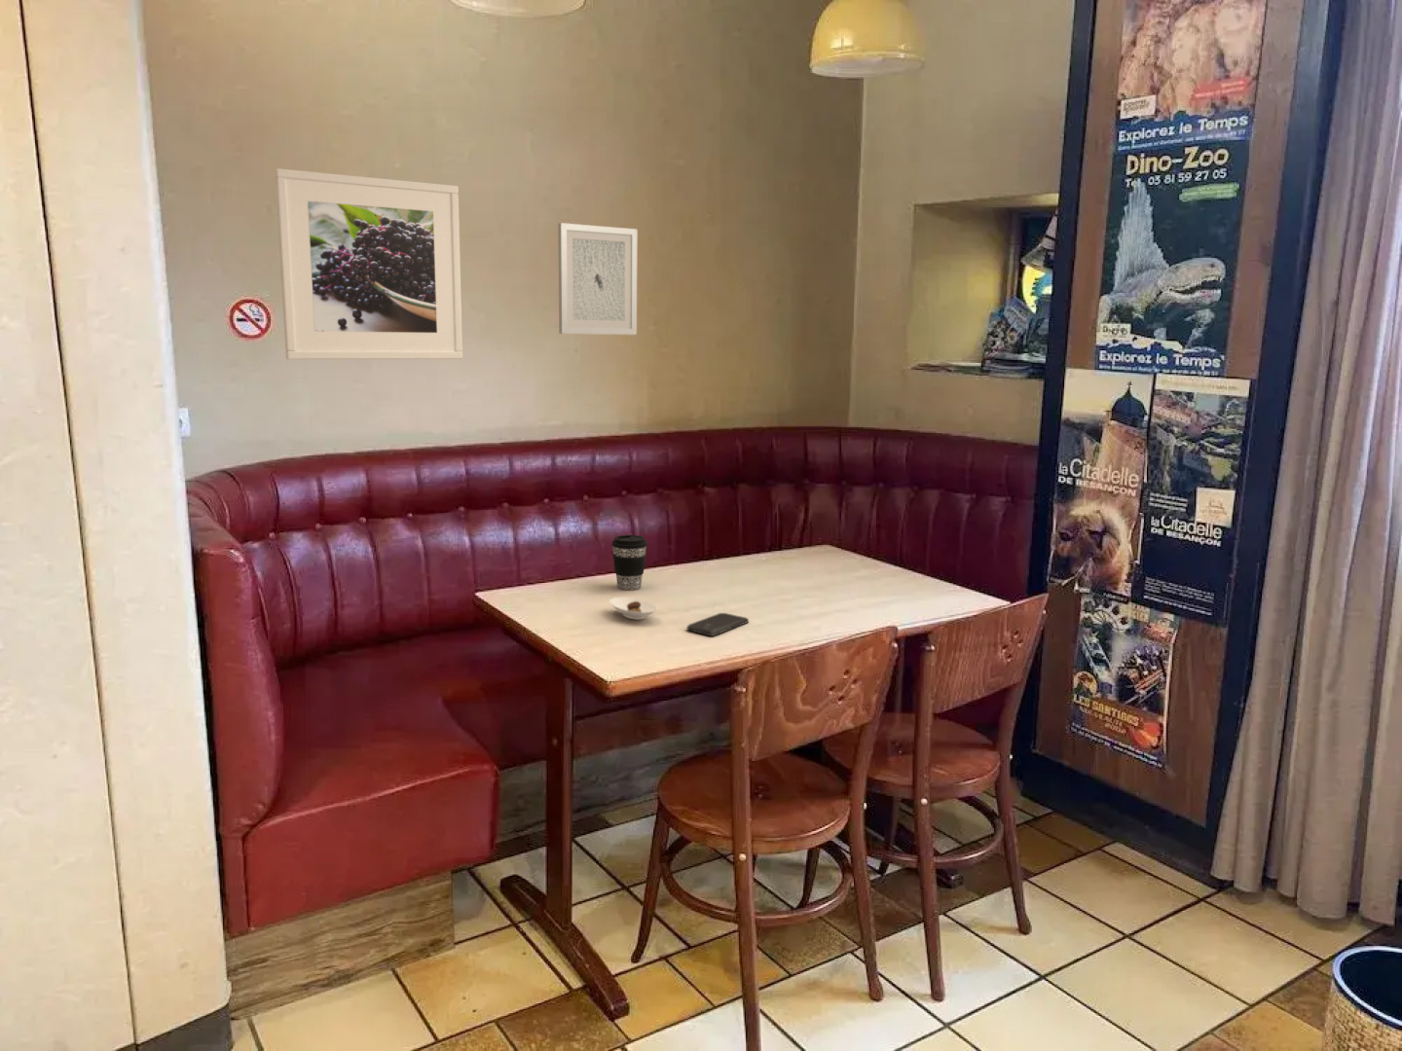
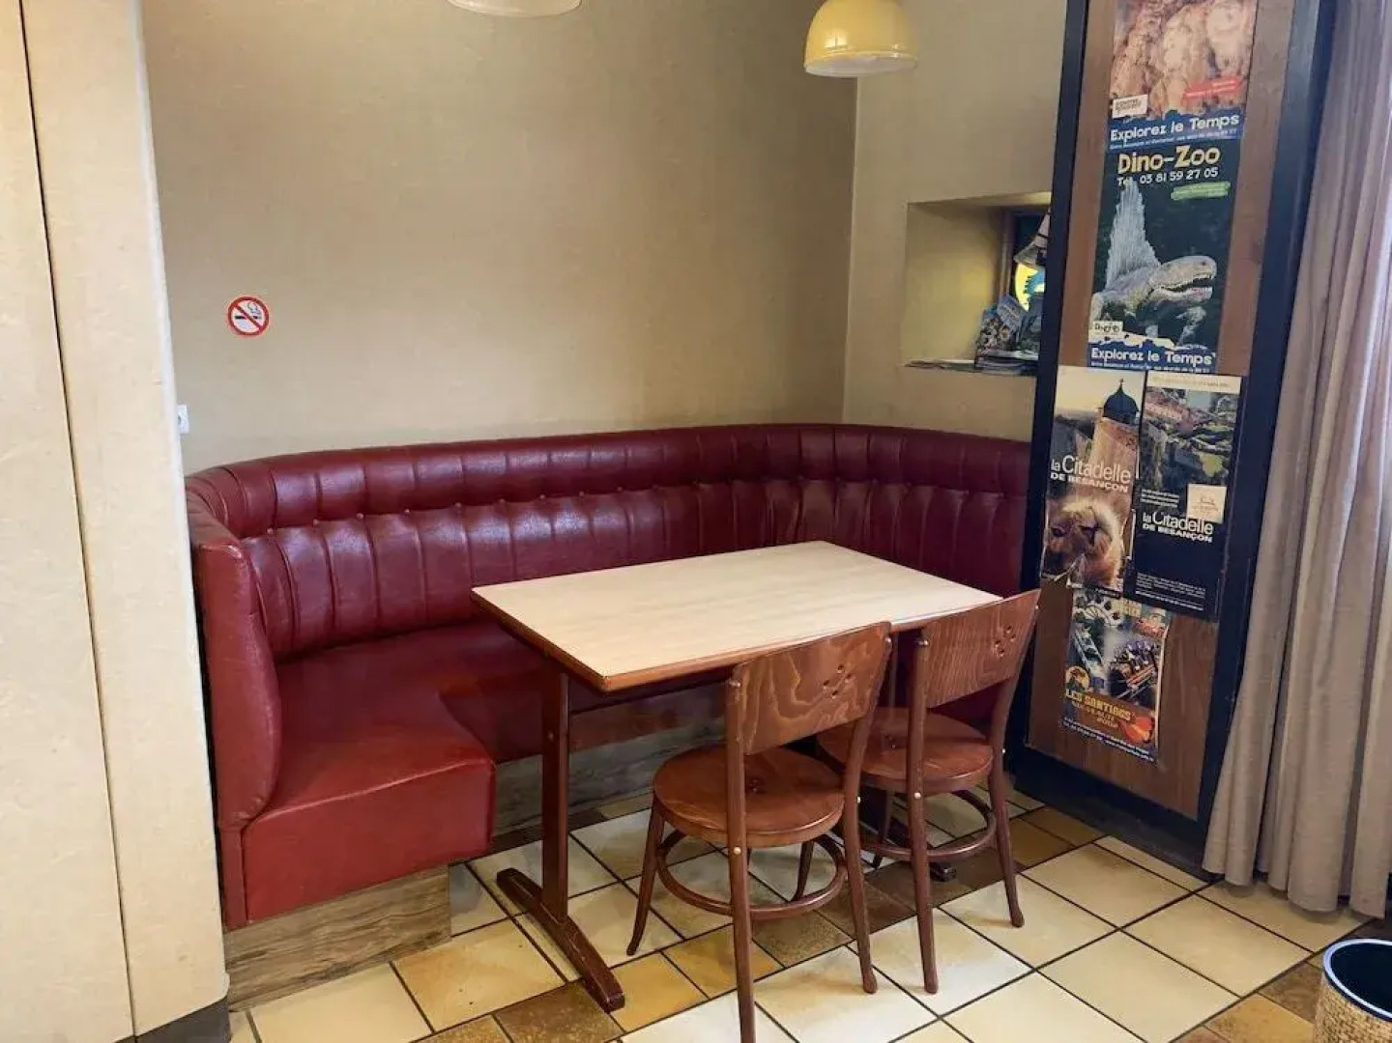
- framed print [274,168,464,360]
- coffee cup [610,534,648,591]
- smartphone [686,612,750,636]
- saucer [608,596,659,620]
- wall art [556,222,639,336]
